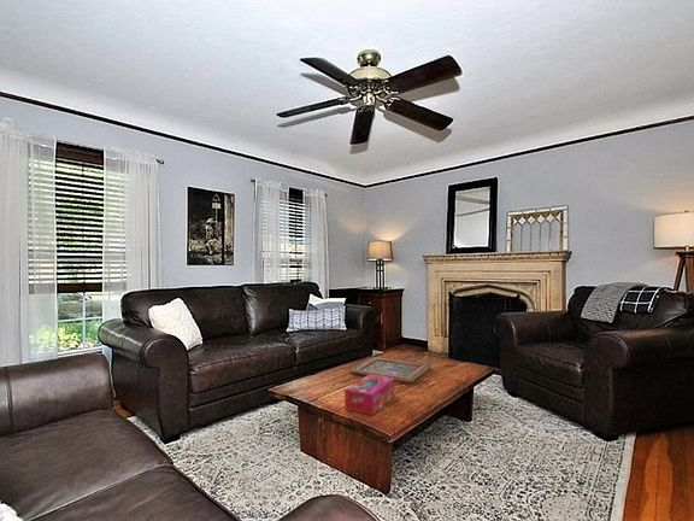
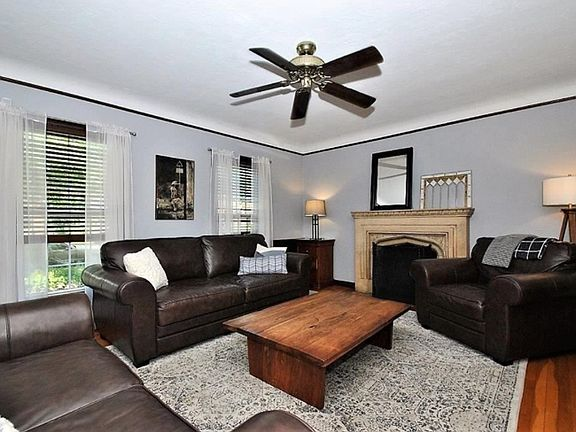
- tissue box [343,374,395,416]
- painted panel [348,356,431,385]
